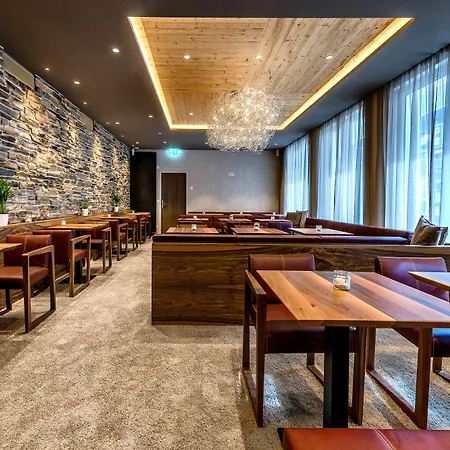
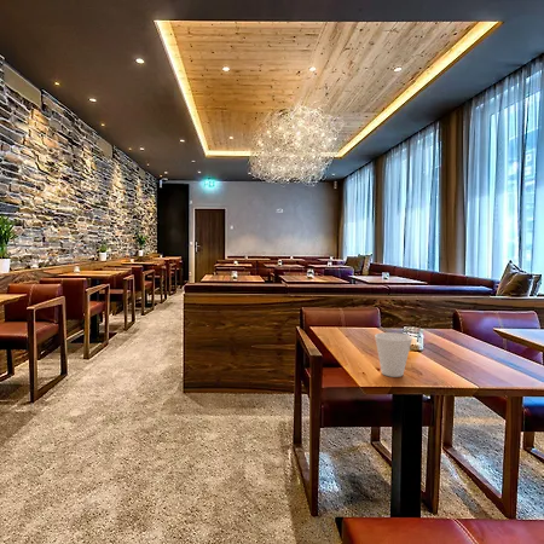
+ cup [374,331,413,378]
